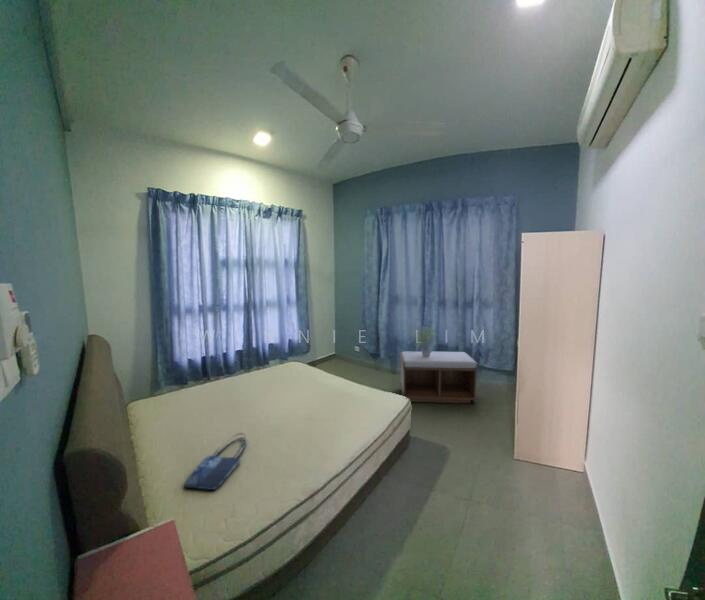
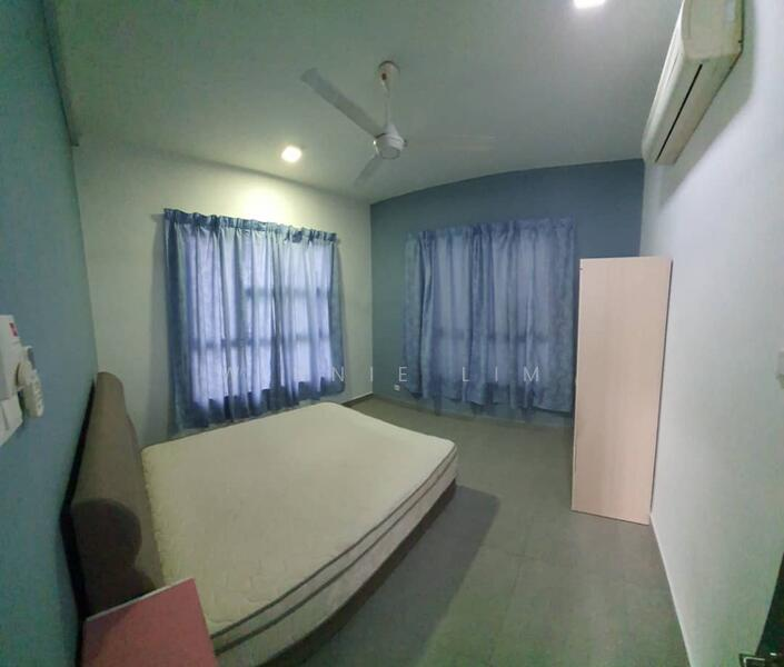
- shopping bag [183,432,247,491]
- bench [399,351,479,404]
- potted plant [411,323,439,357]
